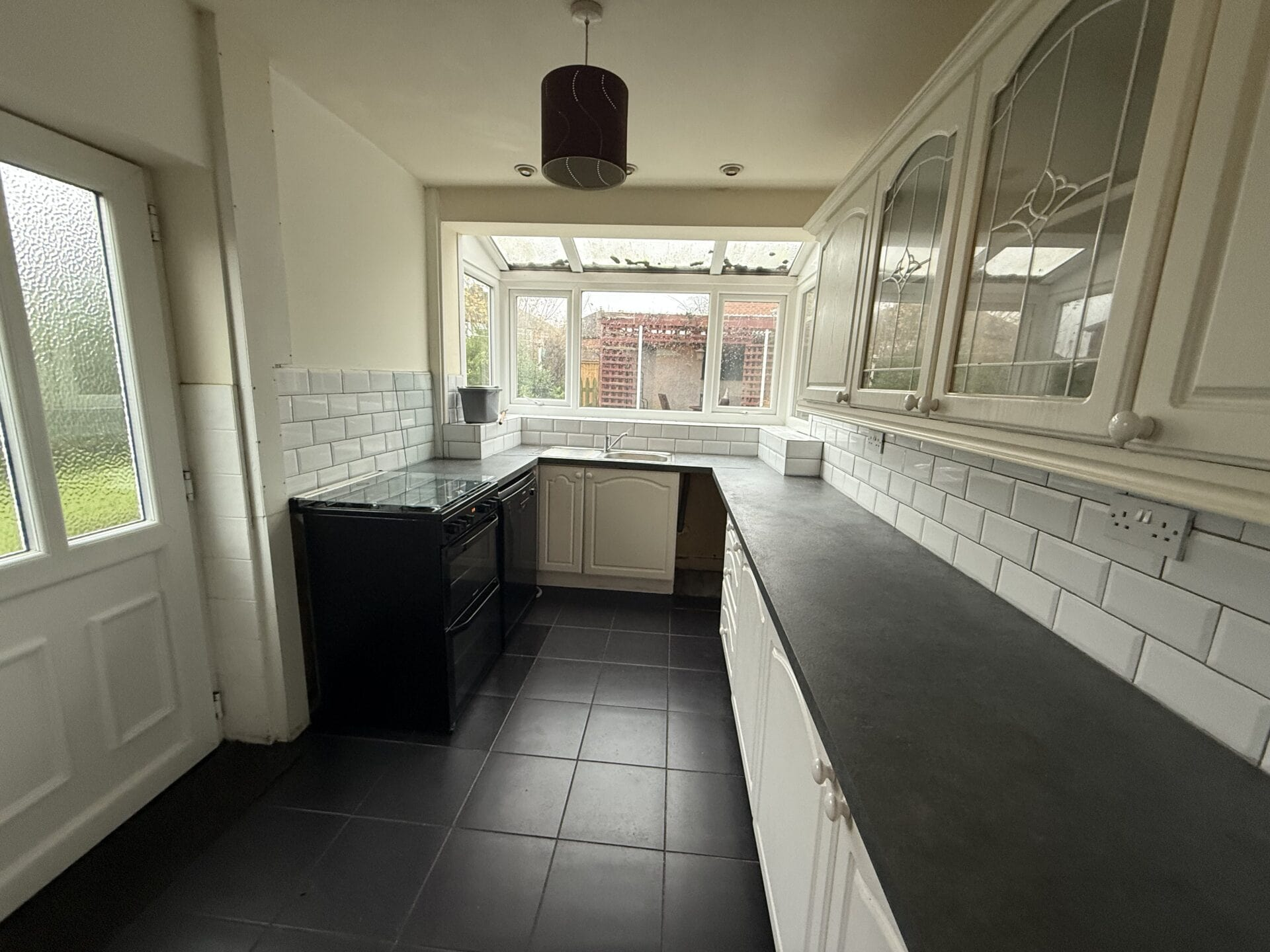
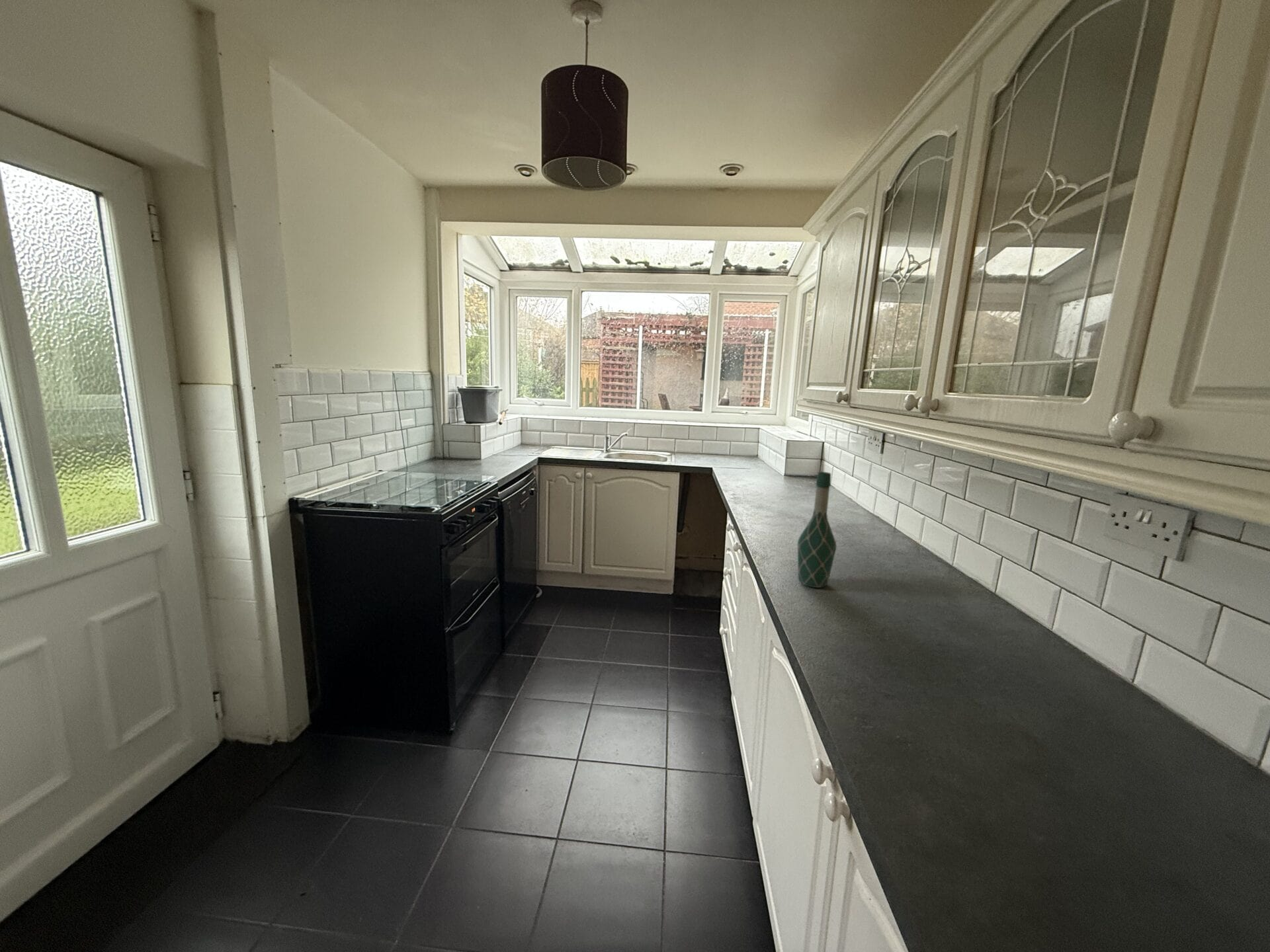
+ wine bottle [797,471,837,588]
